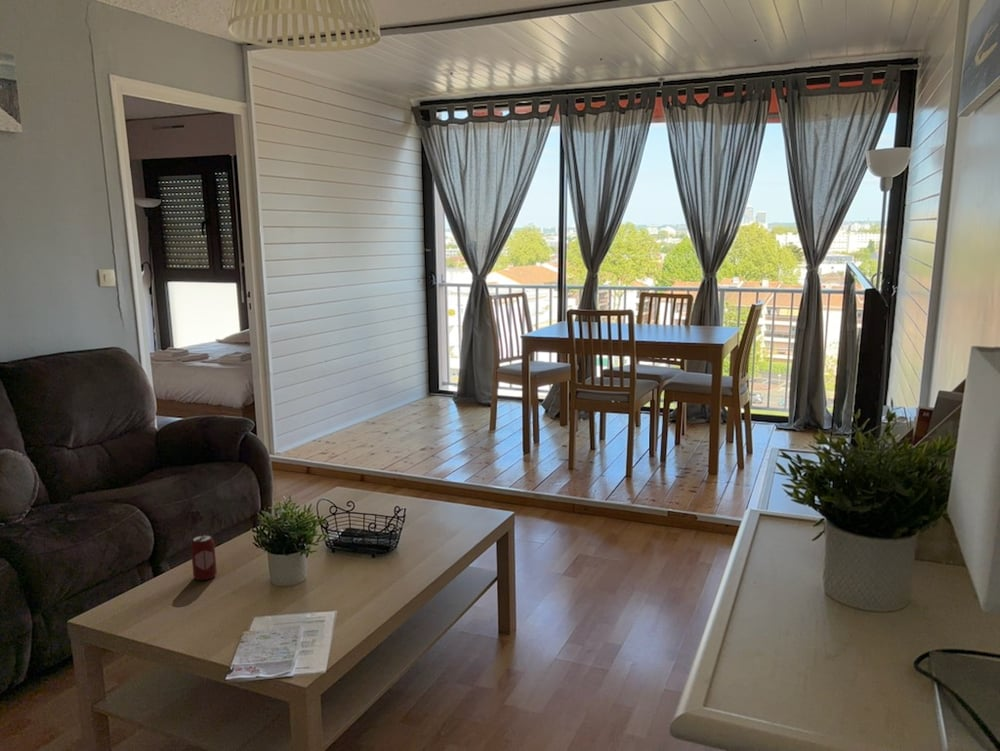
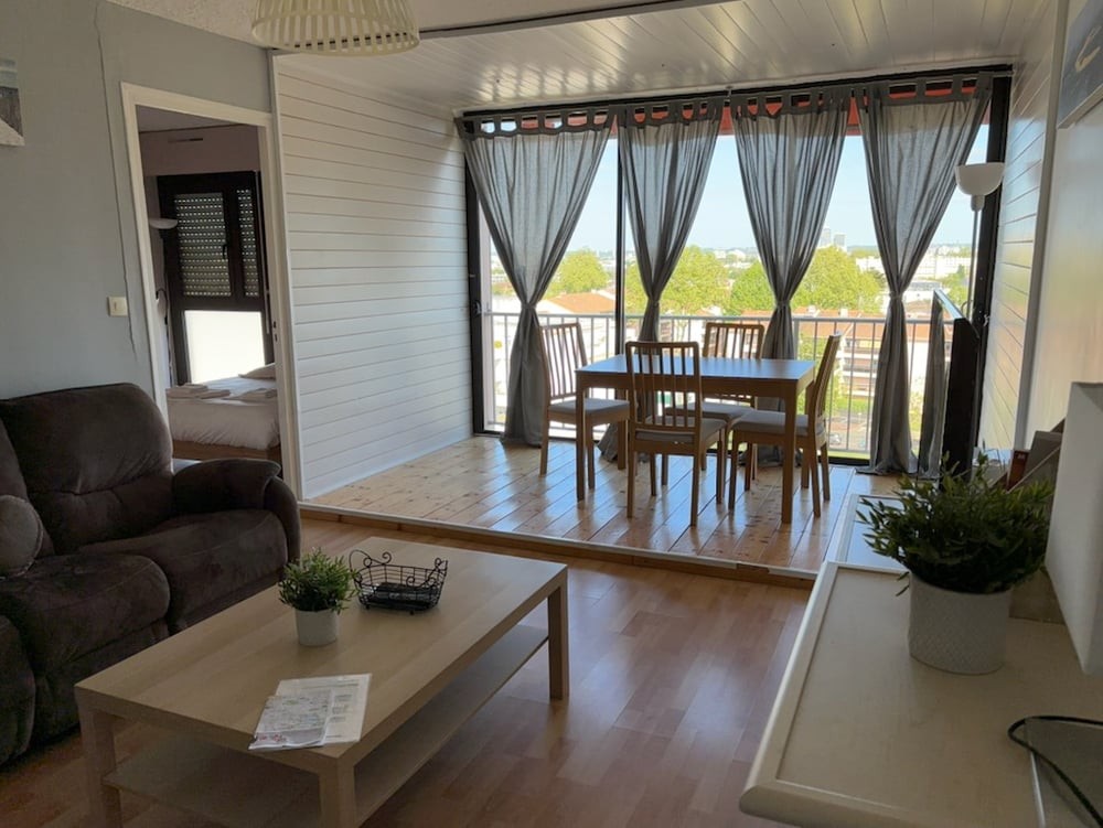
- beverage can [190,533,218,581]
